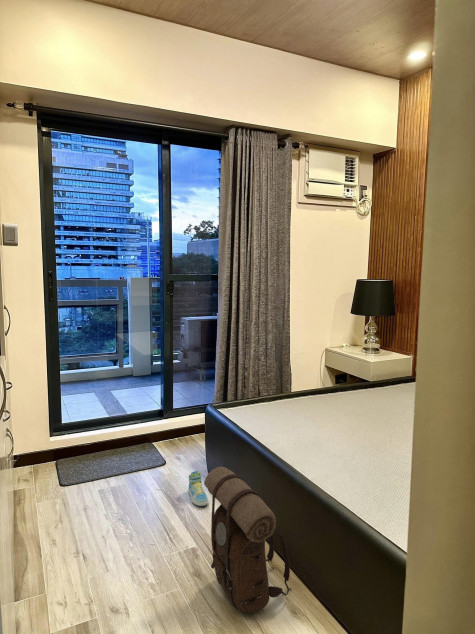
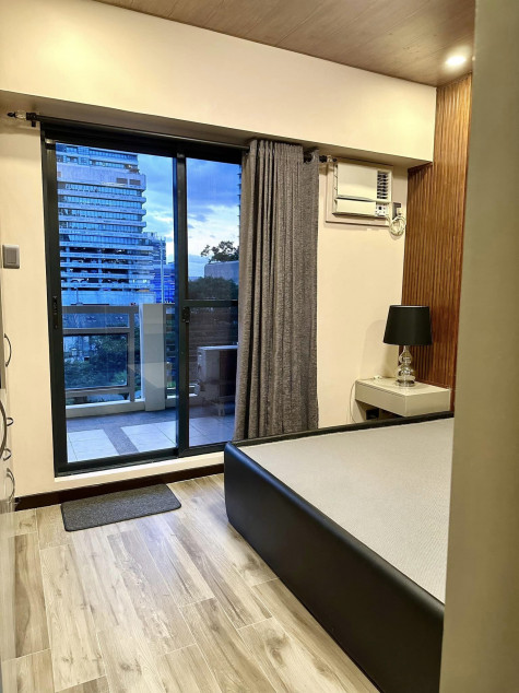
- sneaker [187,470,209,507]
- backpack [203,466,292,614]
